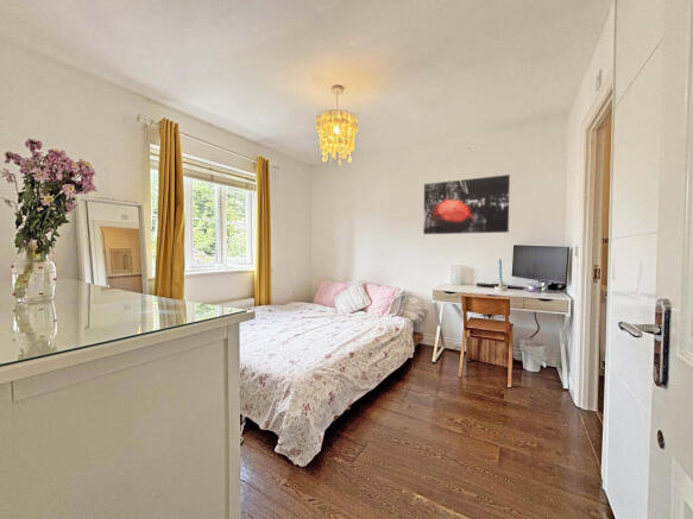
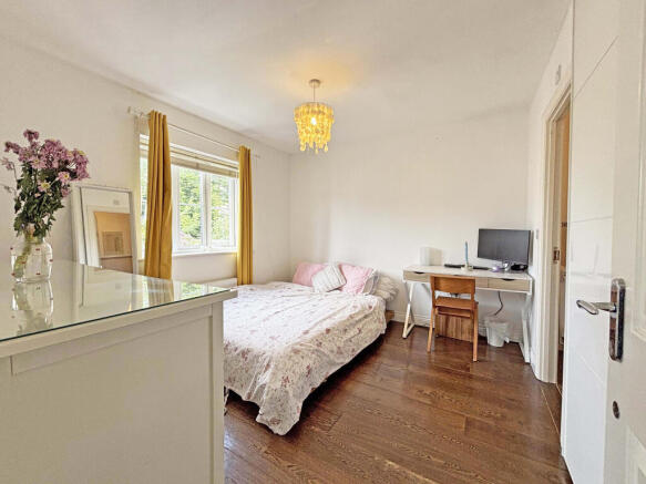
- wall art [422,173,511,235]
